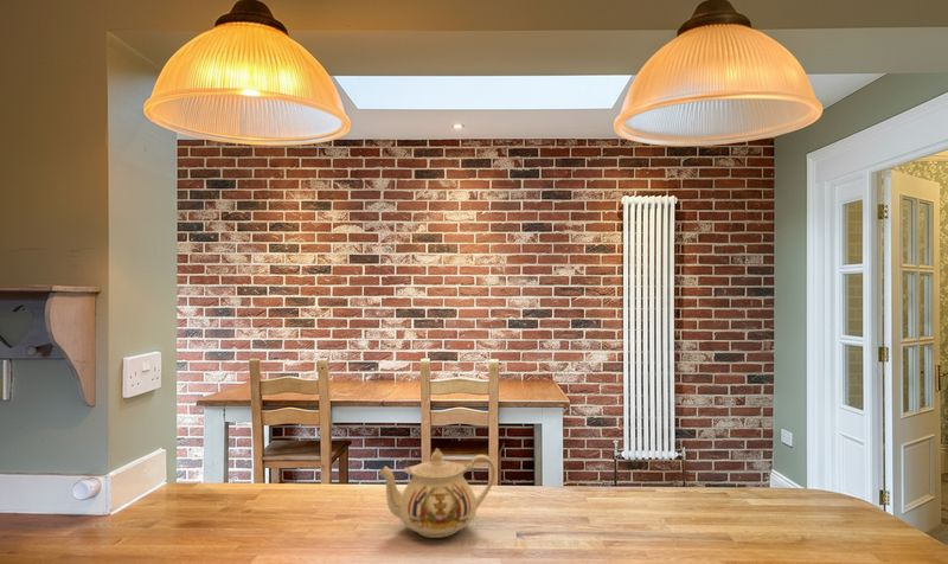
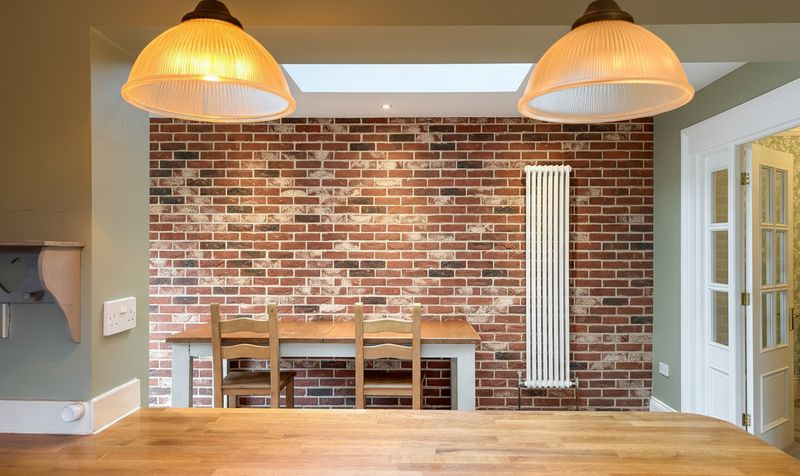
- teapot [377,447,497,539]
